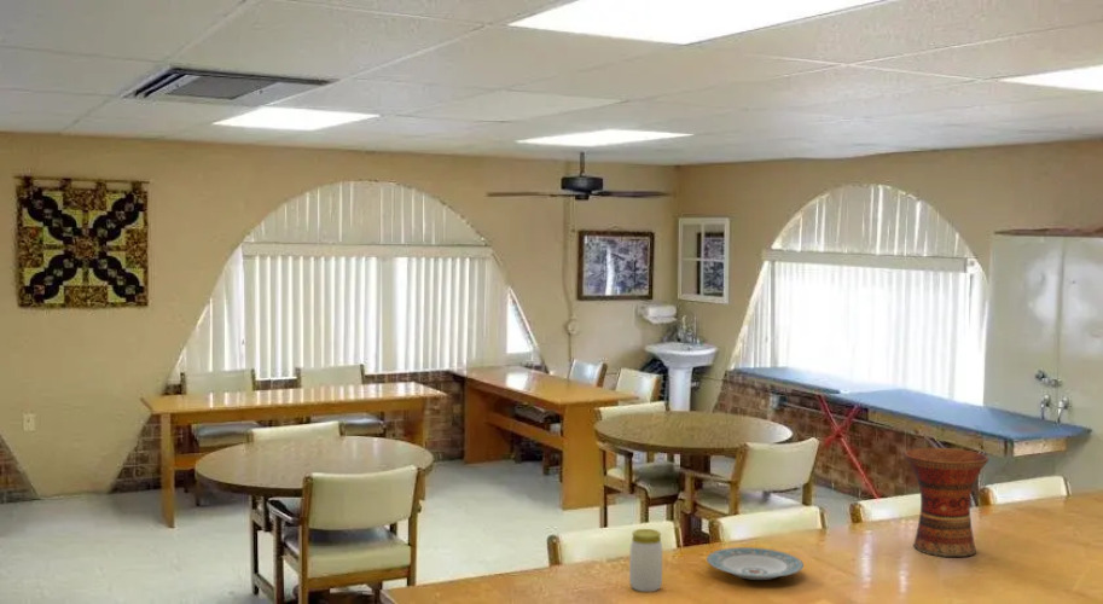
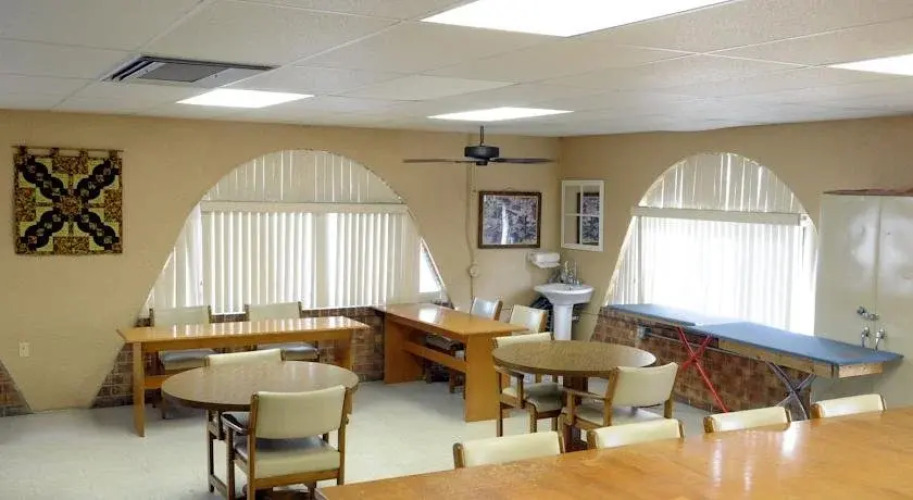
- jar [628,528,663,593]
- plate [706,546,805,581]
- vase [904,447,989,558]
